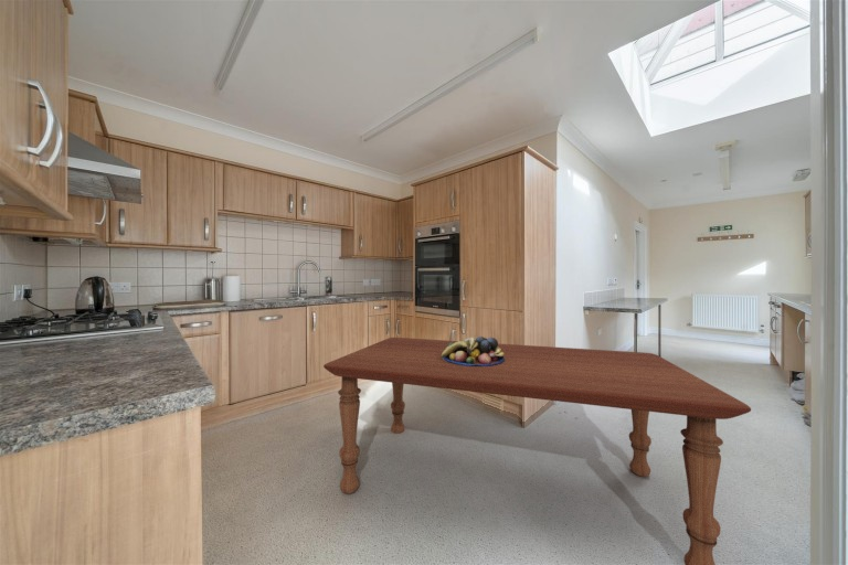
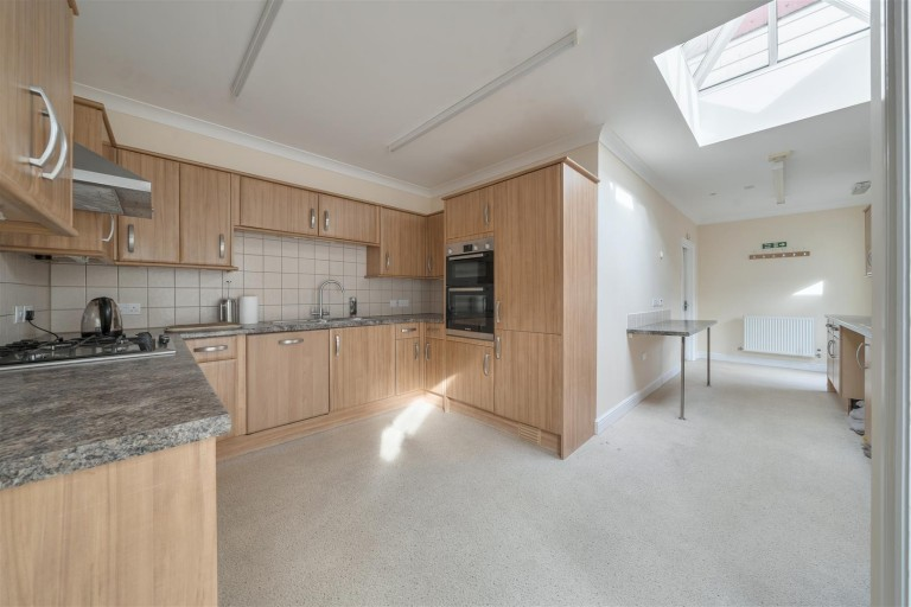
- fruit bowl [442,335,505,366]
- dining table [322,337,752,565]
